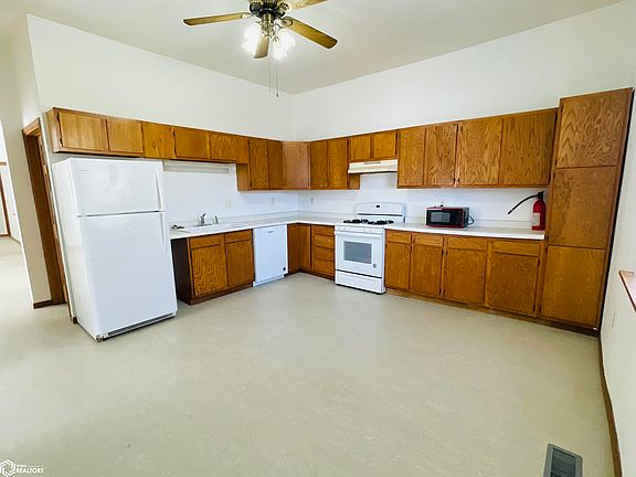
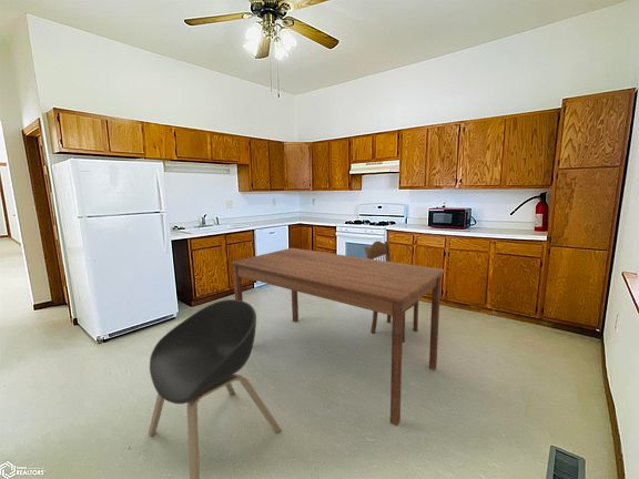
+ dining table [230,247,446,427]
+ chair [148,298,283,479]
+ dining chair [363,240,419,344]
